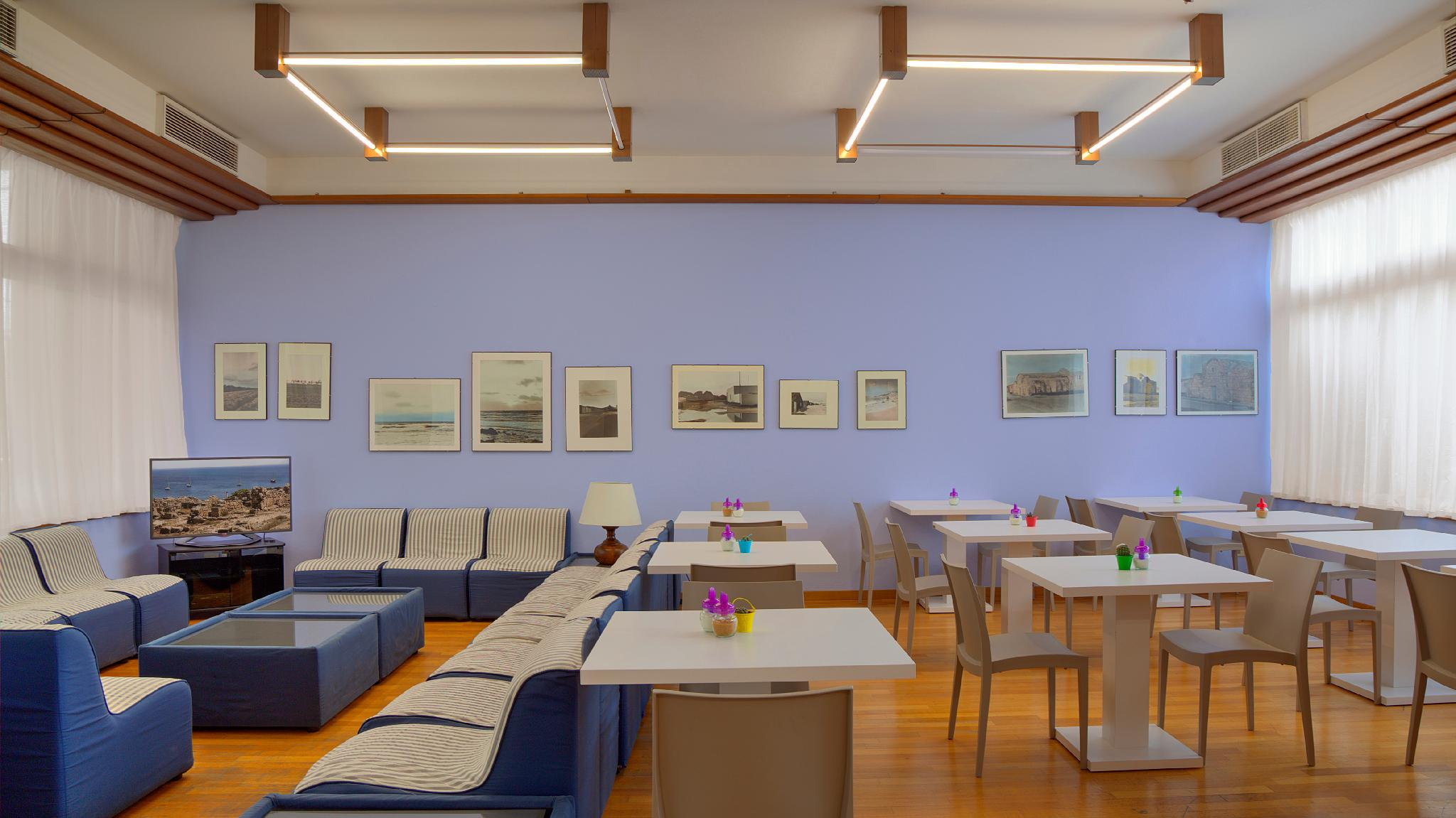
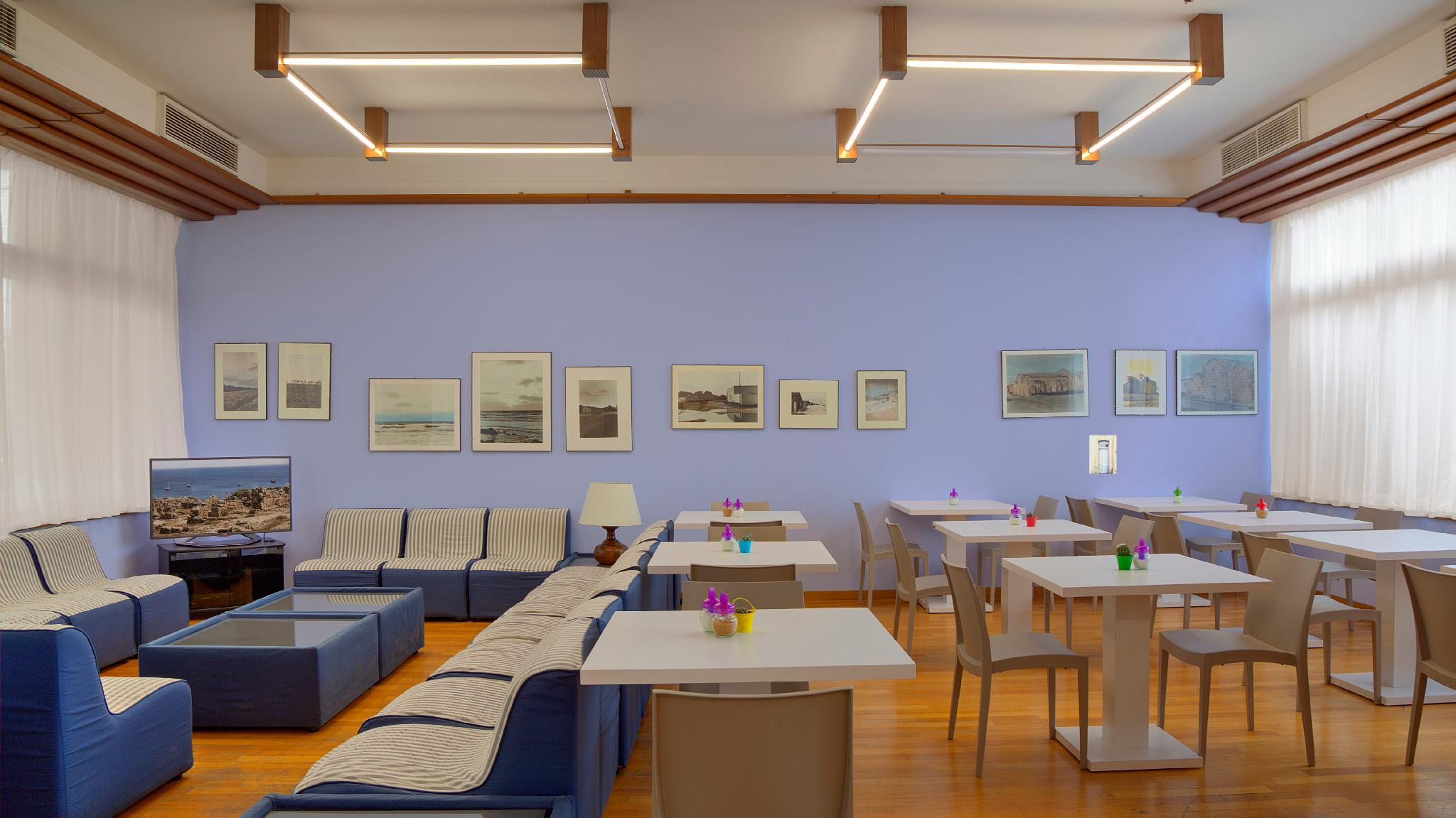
+ wall art [1088,434,1117,475]
